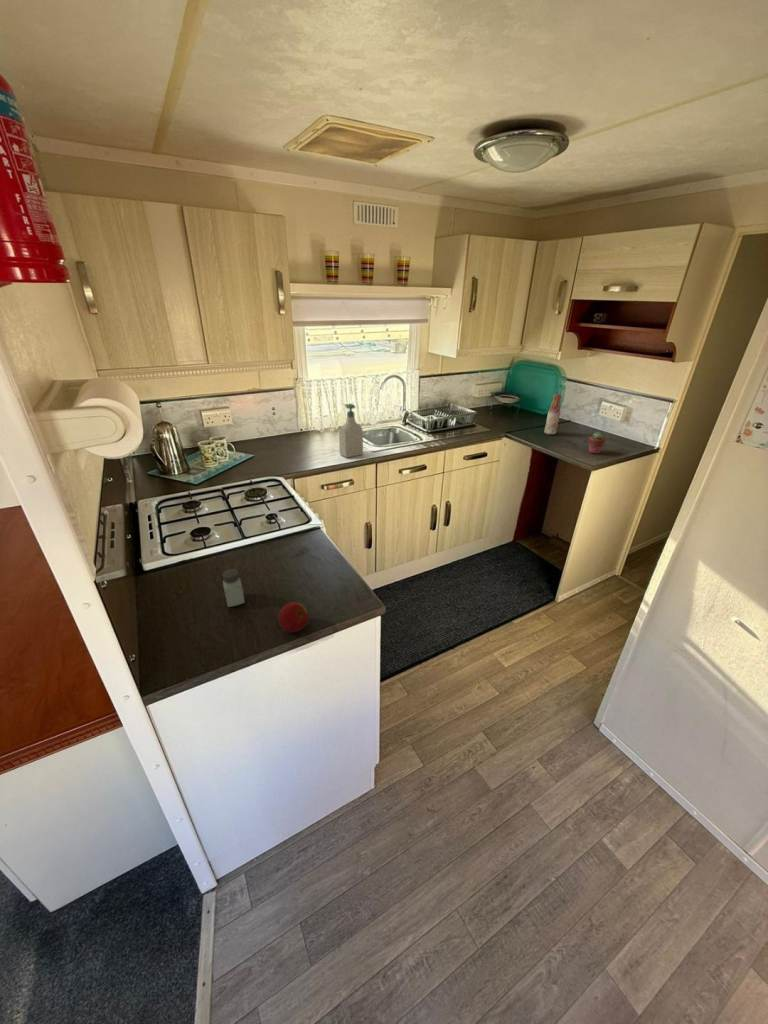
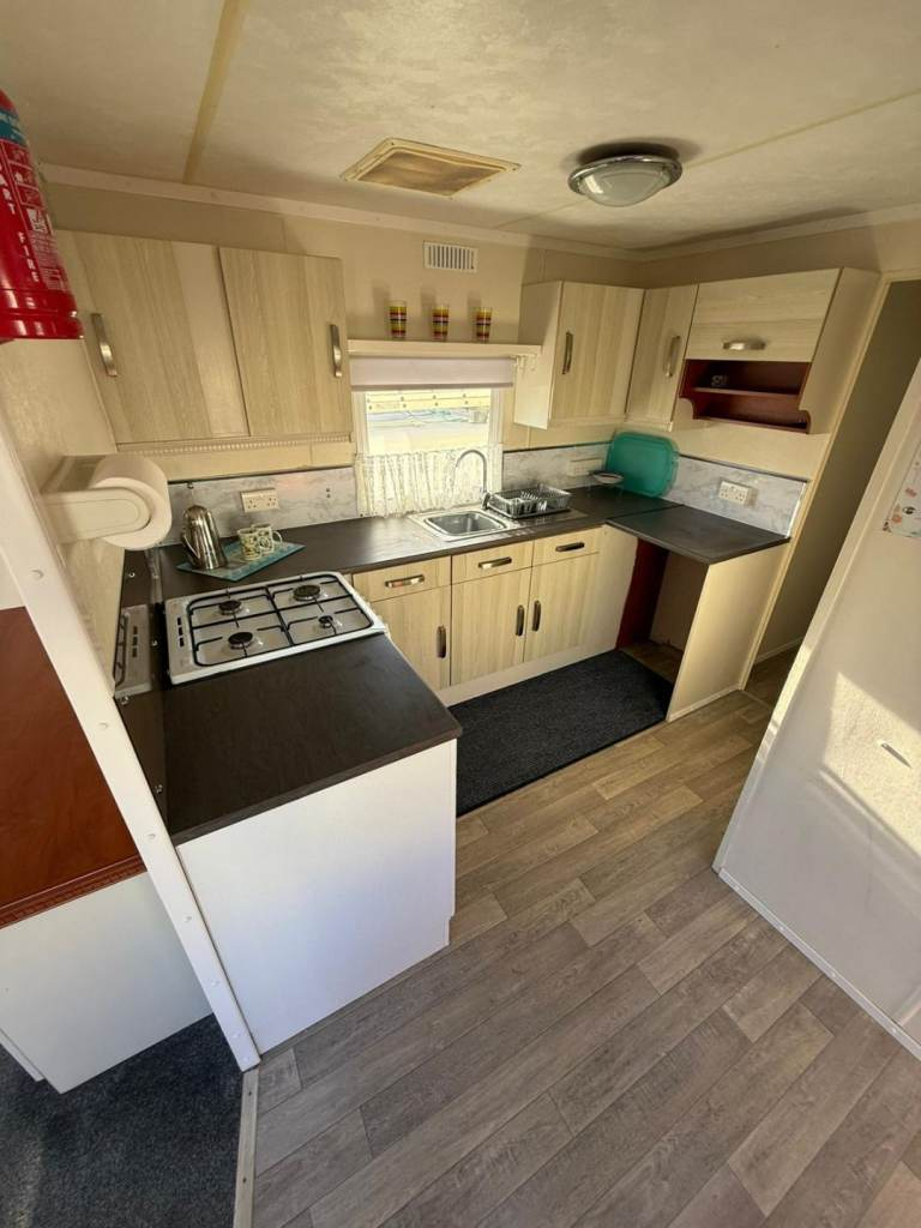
- saltshaker [222,568,246,608]
- apple [278,601,309,633]
- potted succulent [587,431,607,455]
- soap bottle [338,403,364,459]
- bottle [543,393,562,436]
